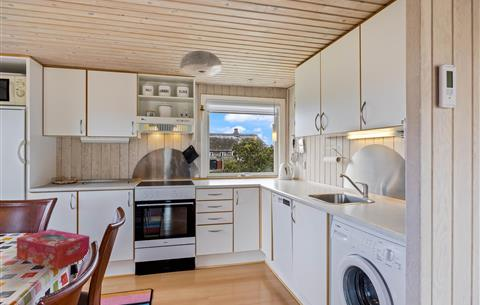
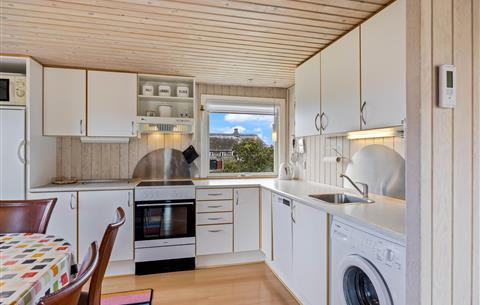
- tissue box [16,228,90,271]
- ceiling light [179,50,223,77]
